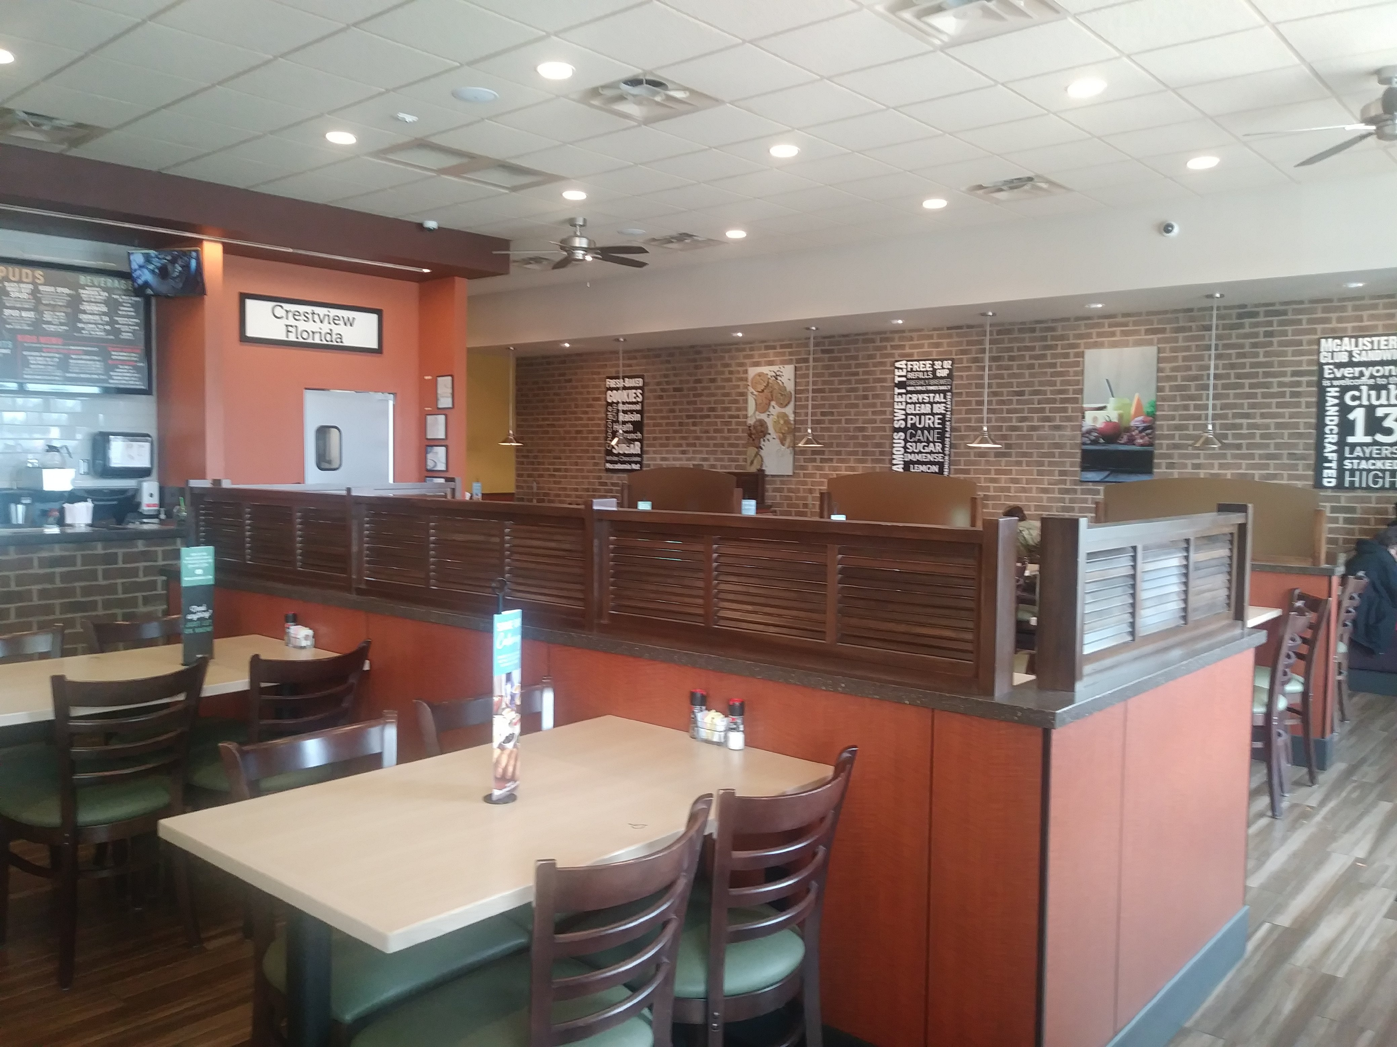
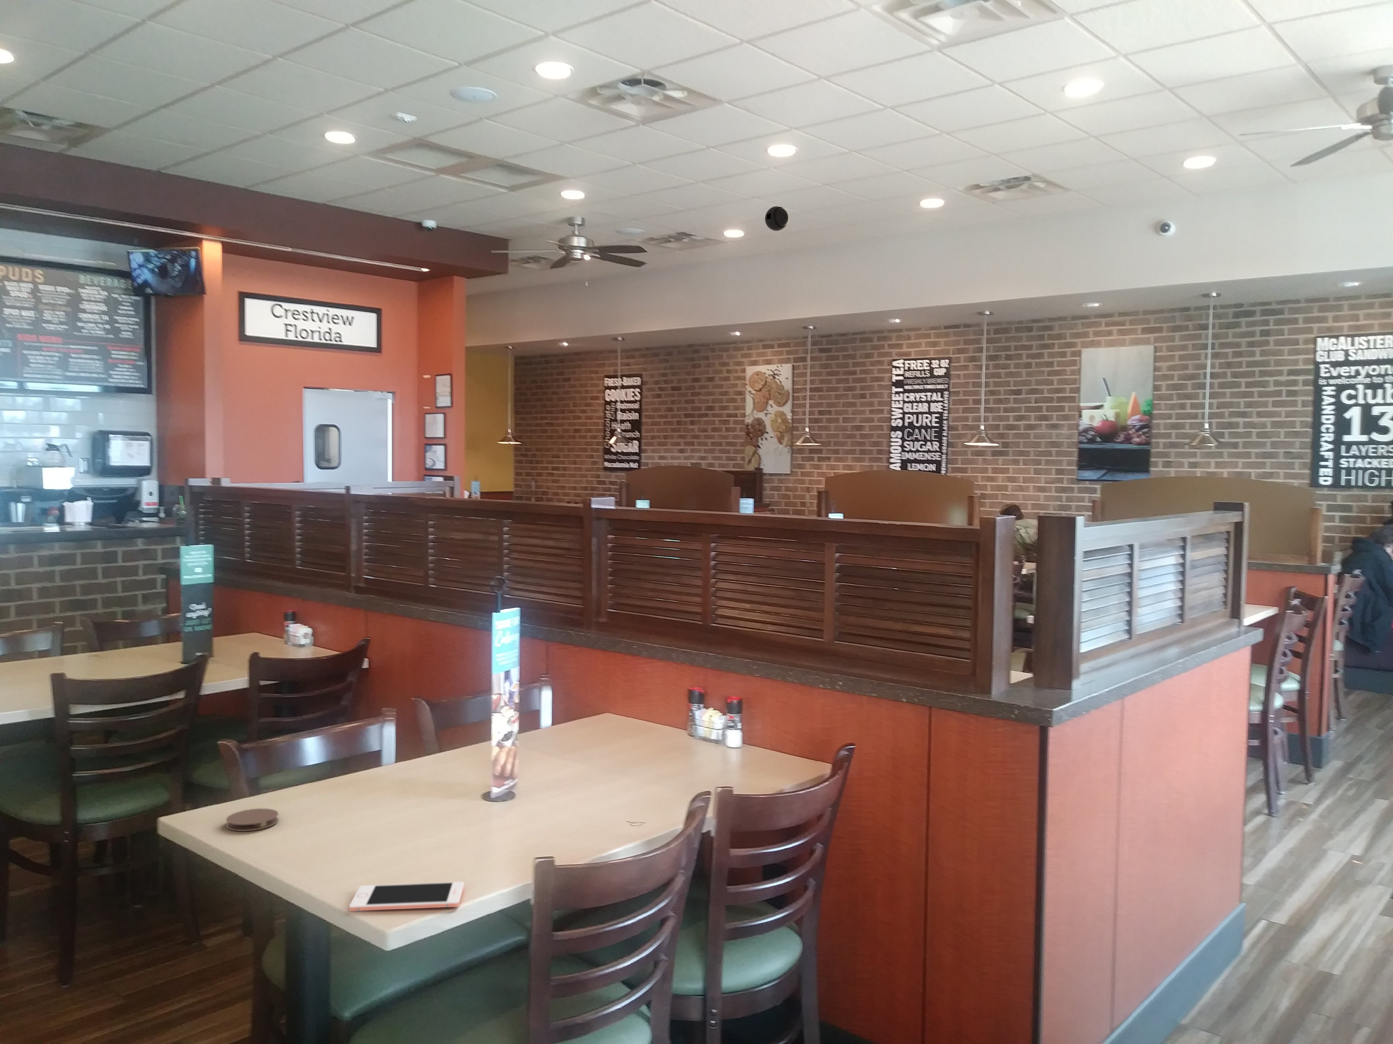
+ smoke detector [765,205,789,231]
+ cell phone [349,882,464,911]
+ coaster [226,808,279,831]
